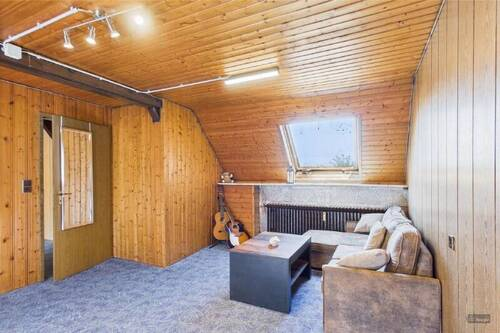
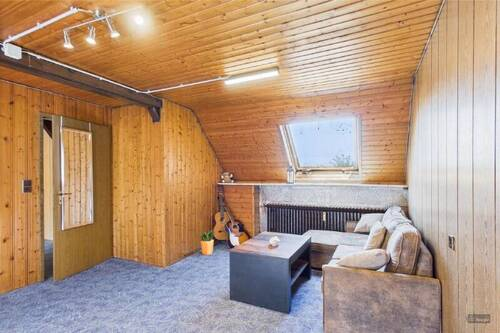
+ potted plant [198,229,216,256]
